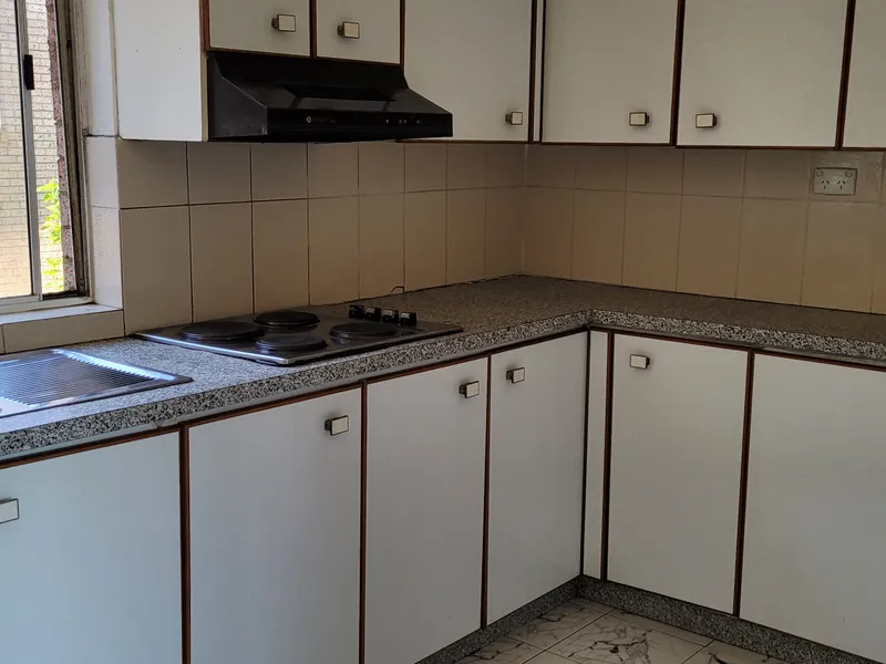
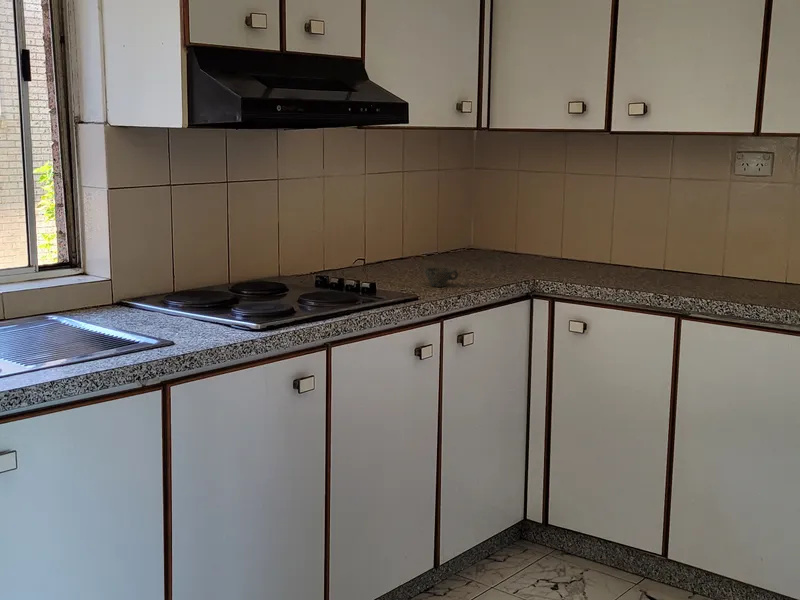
+ cup [423,266,459,288]
